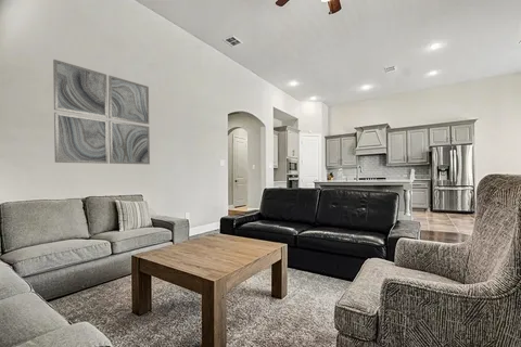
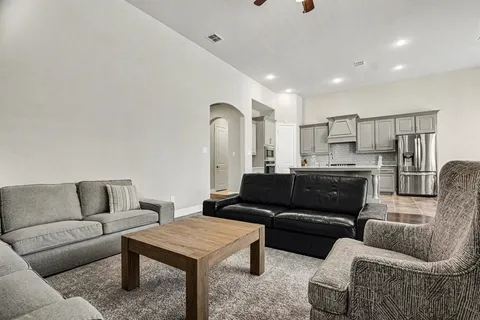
- wall art [52,59,151,166]
